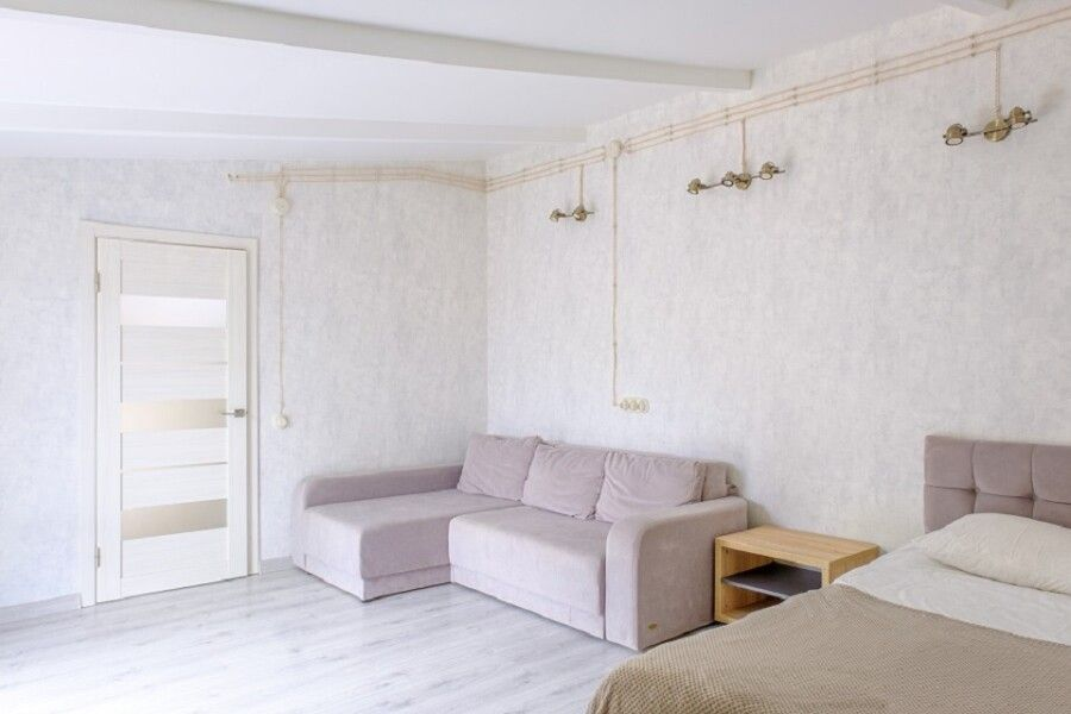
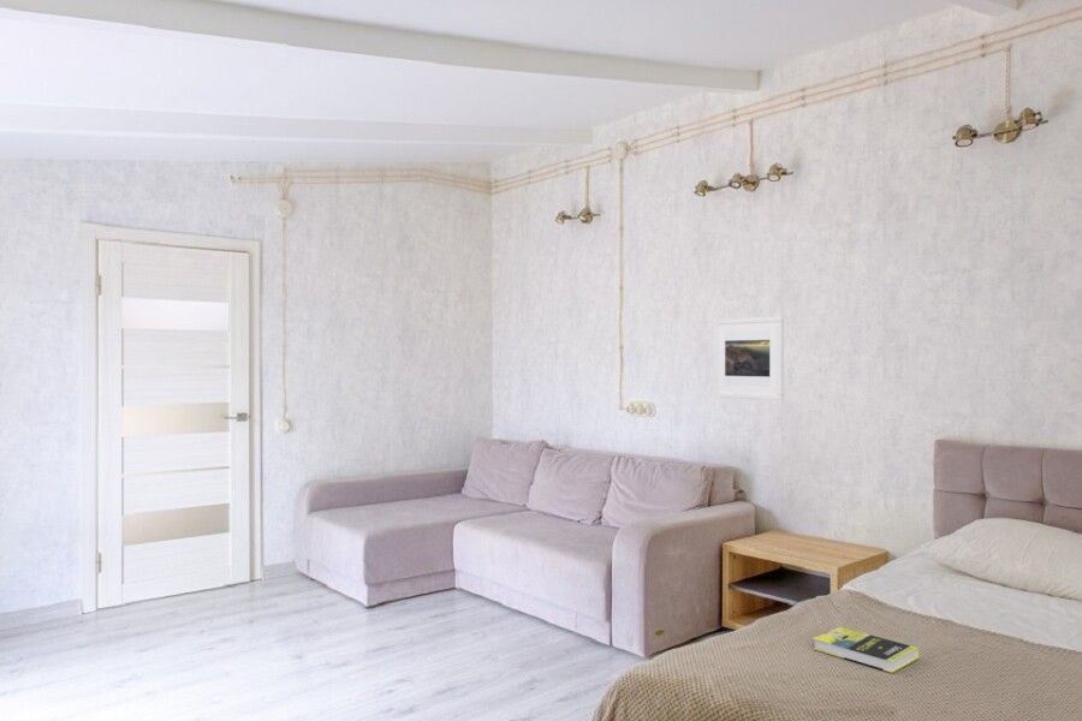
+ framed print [713,315,785,401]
+ book [812,626,920,674]
